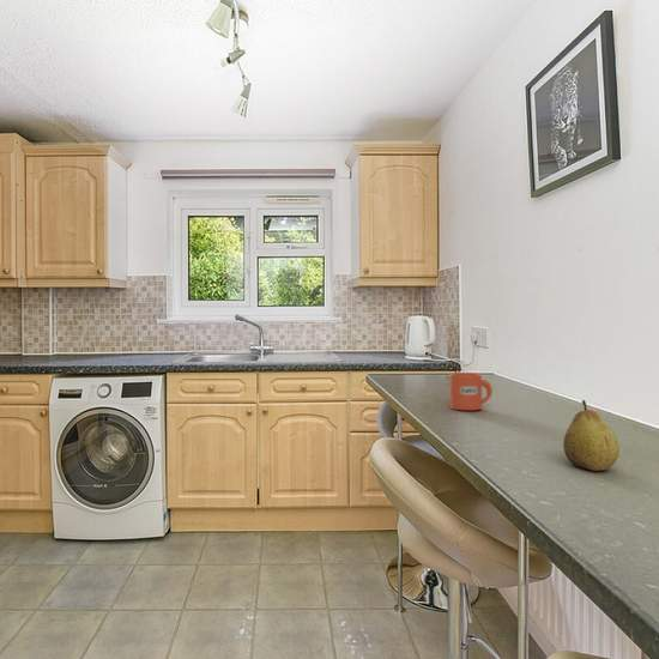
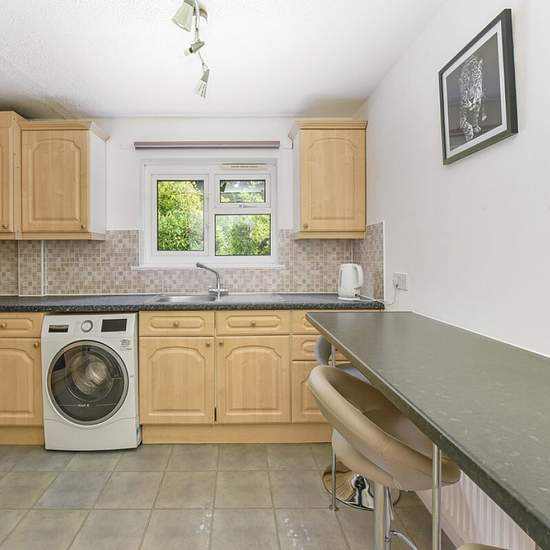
- mug [448,371,494,411]
- fruit [562,399,621,472]
